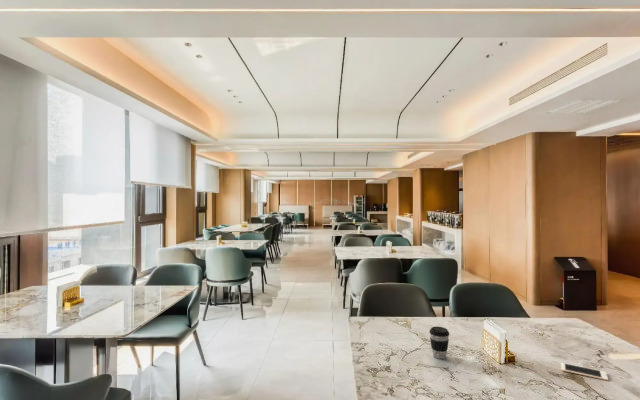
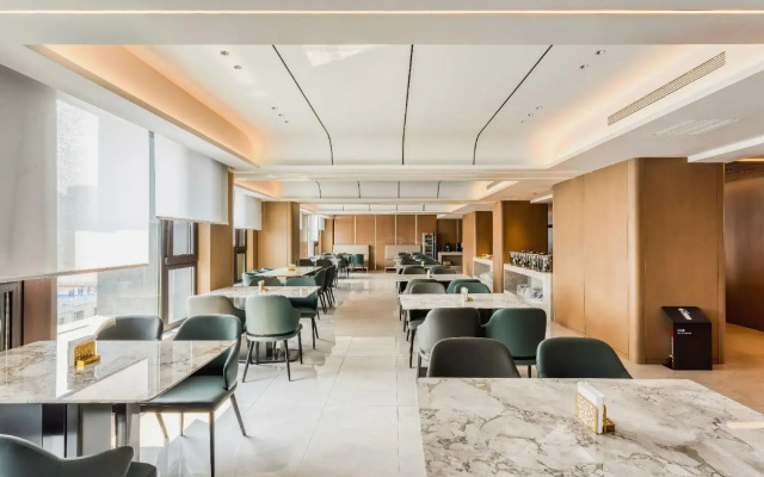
- coffee cup [429,326,450,360]
- cell phone [560,362,609,382]
